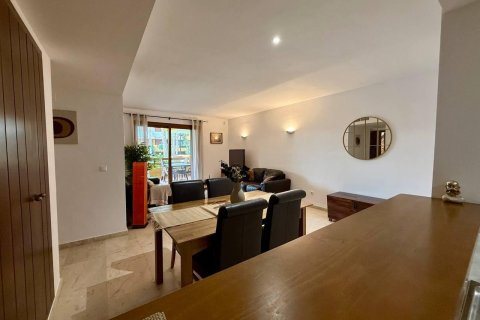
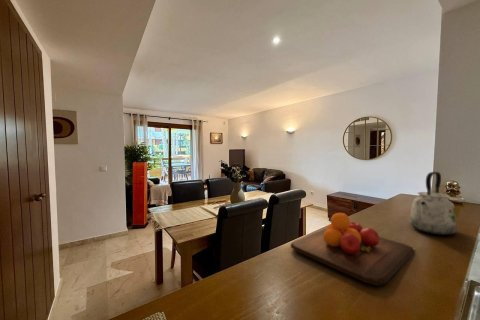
+ chopping board [290,212,414,287]
+ kettle [409,171,458,236]
